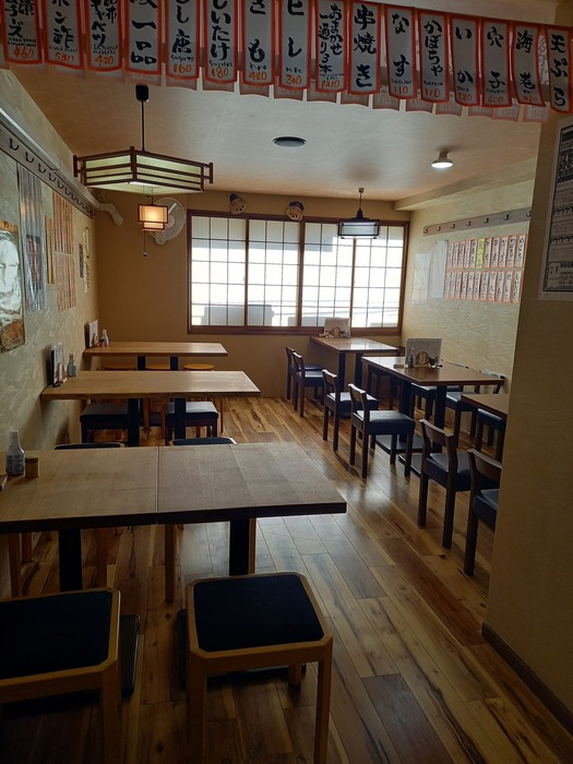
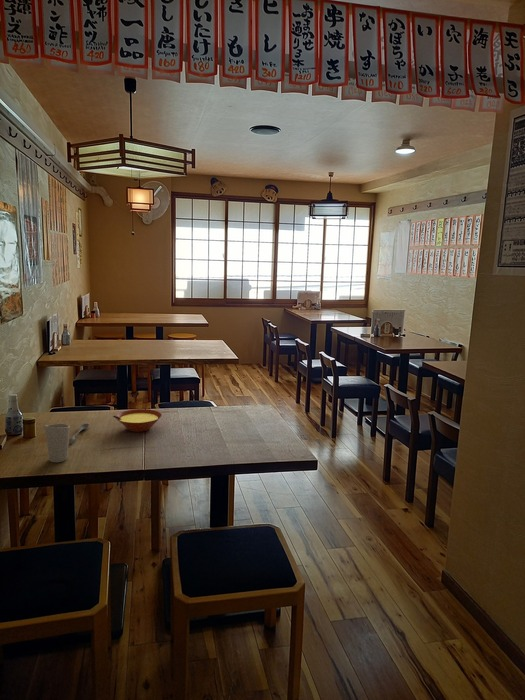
+ cup [44,423,71,463]
+ soupspoon [69,423,90,444]
+ soup bowl [112,408,163,433]
